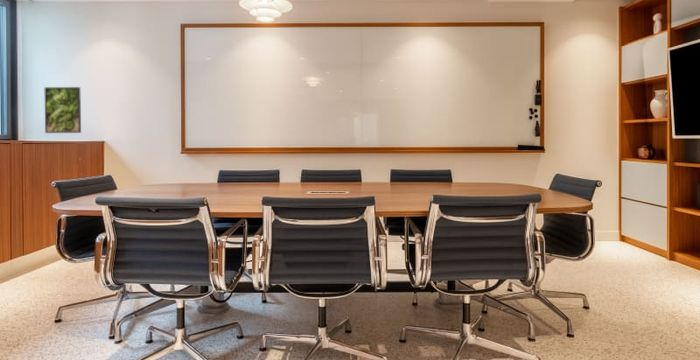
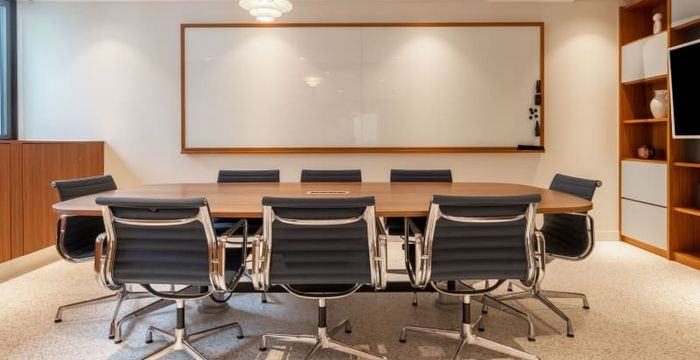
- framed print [43,86,82,134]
